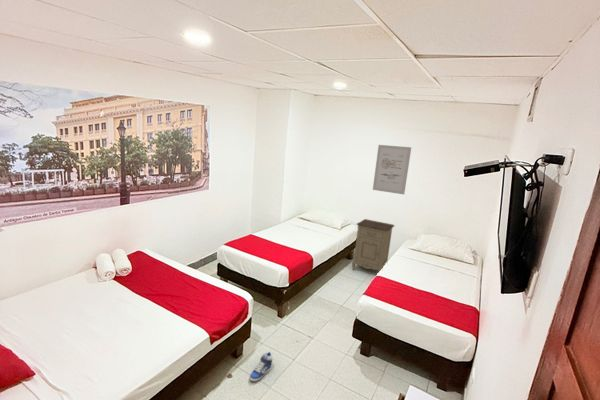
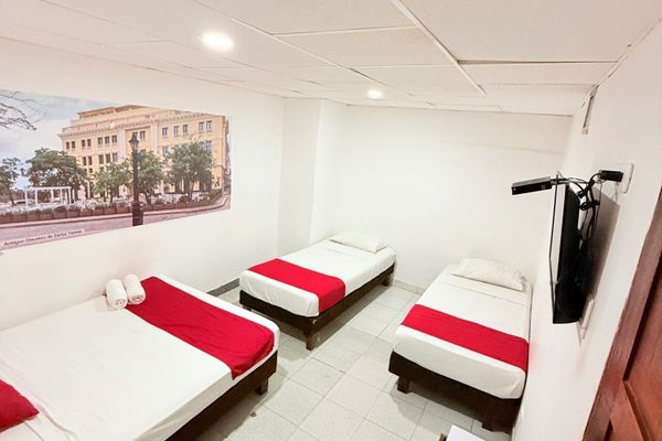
- wall art [372,144,412,195]
- sneaker [249,351,273,382]
- nightstand [351,218,395,272]
